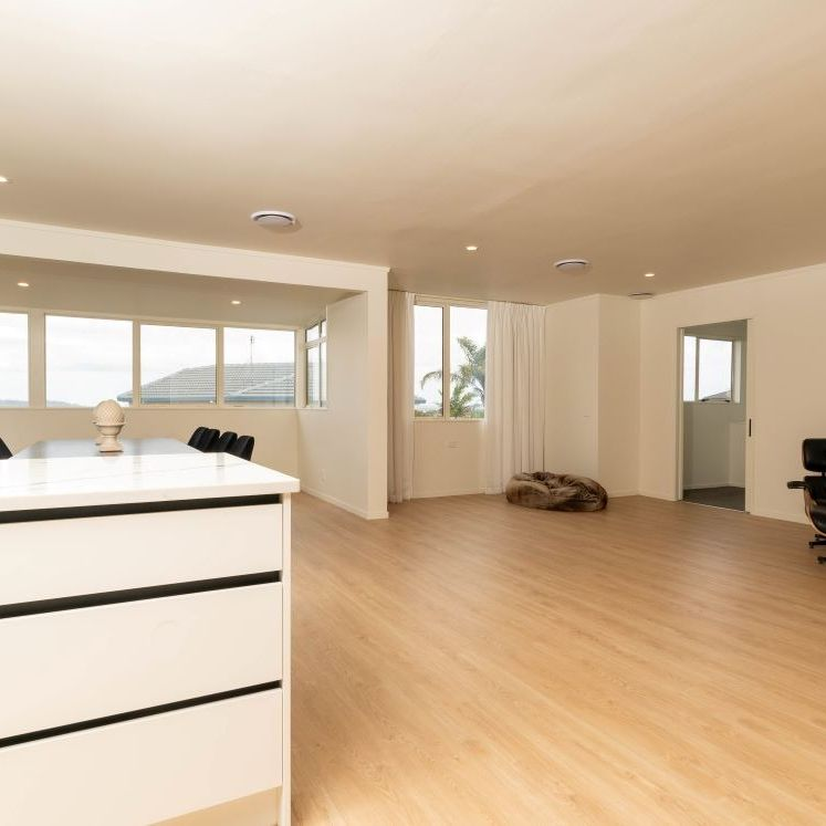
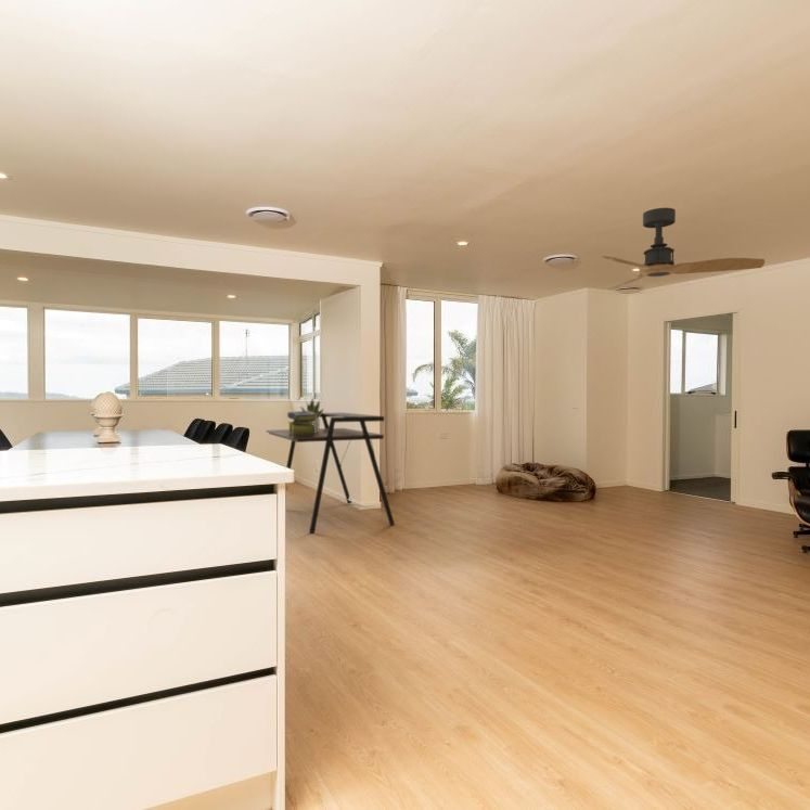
+ ceiling fan [601,207,766,291]
+ desk [265,412,396,535]
+ potted plant [298,397,325,433]
+ stack of books [286,410,317,437]
